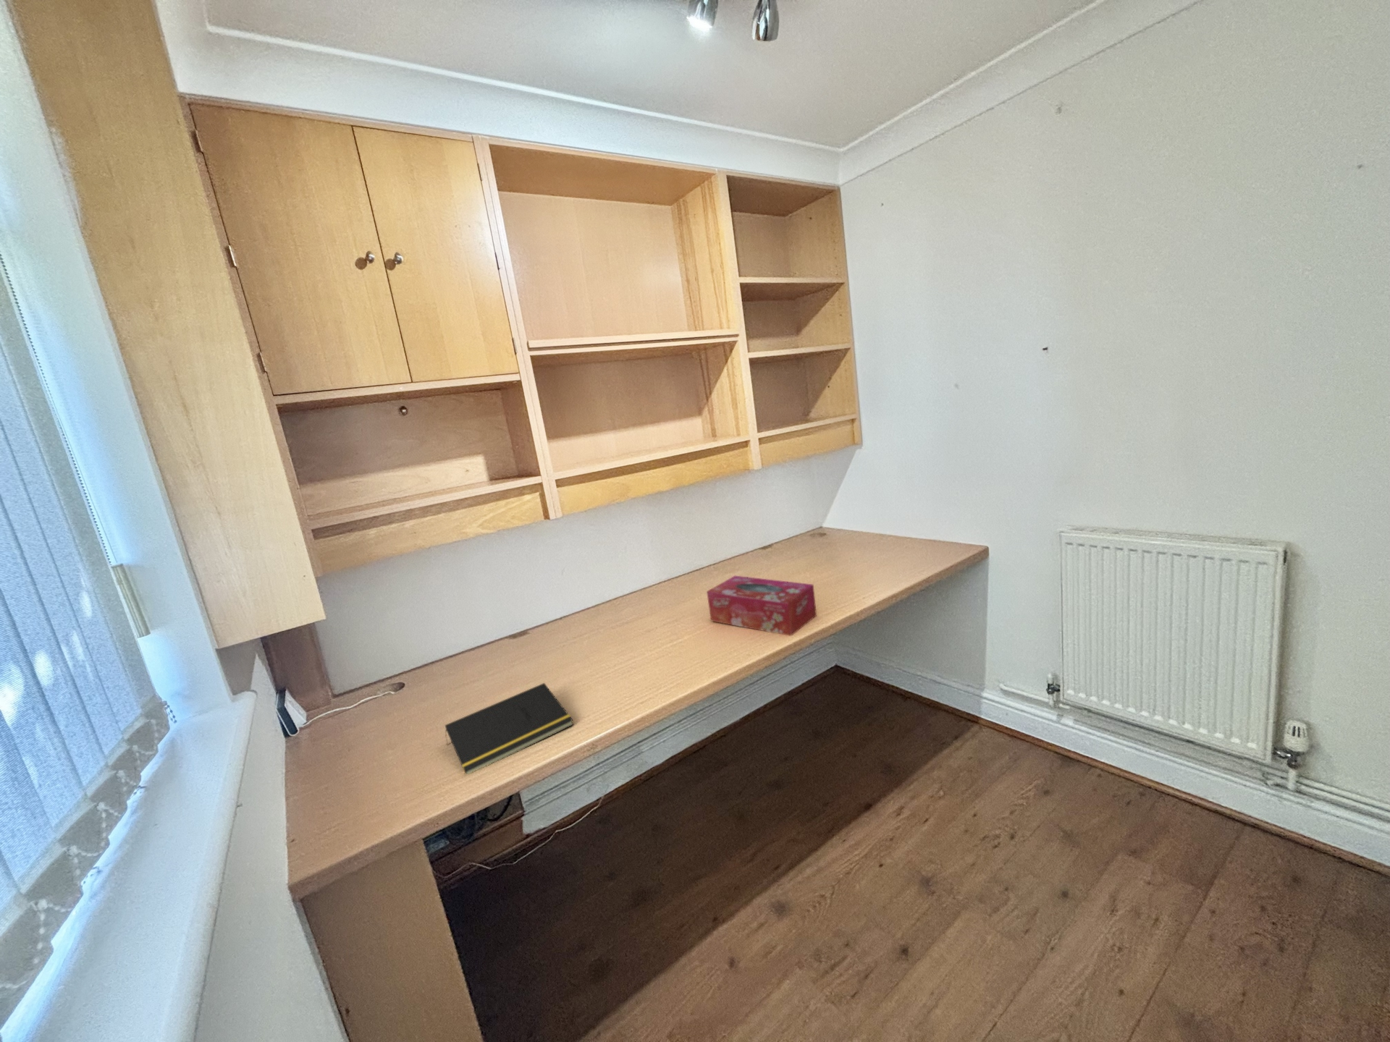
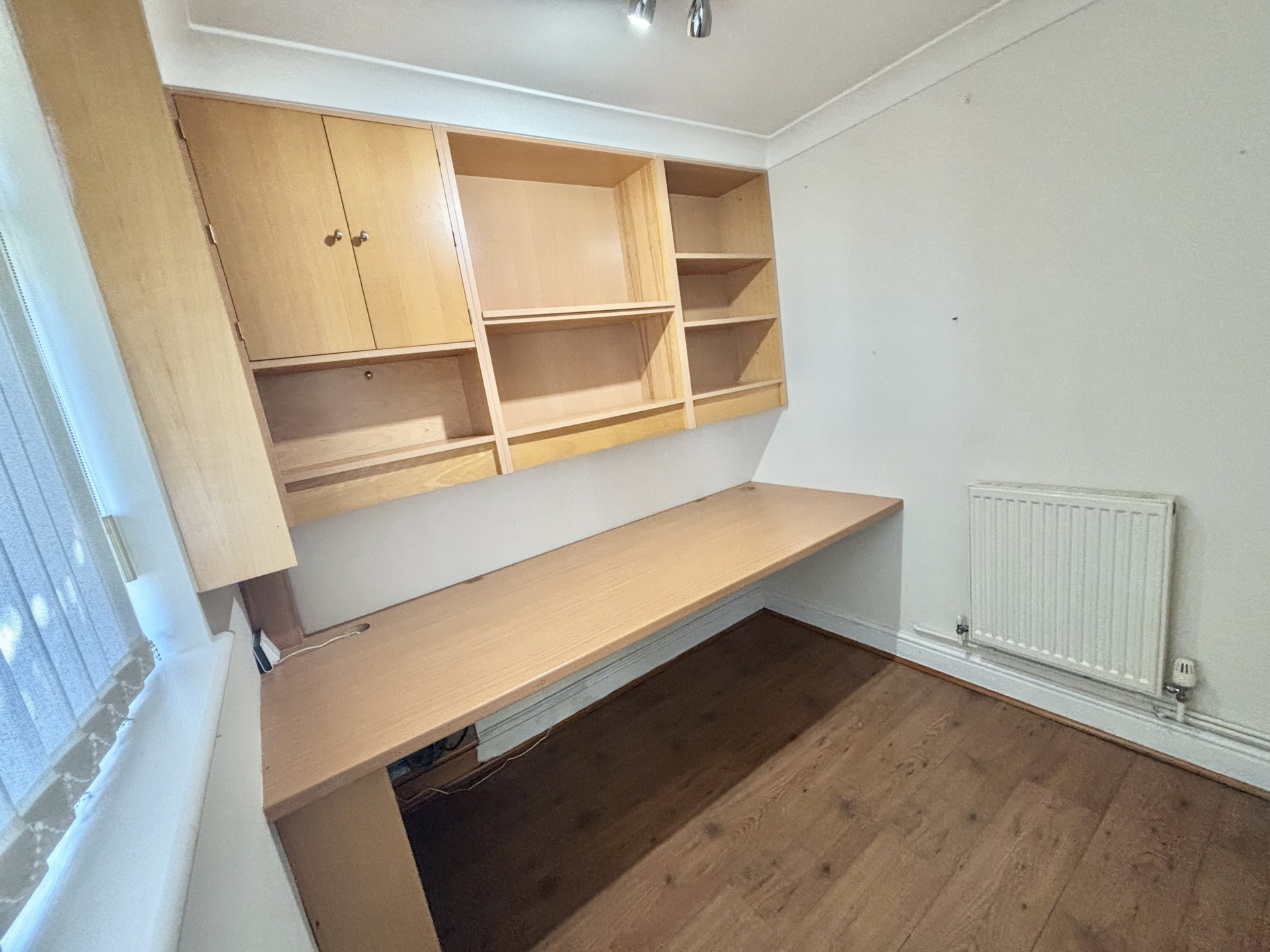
- tissue box [706,576,818,637]
- notepad [443,682,575,775]
